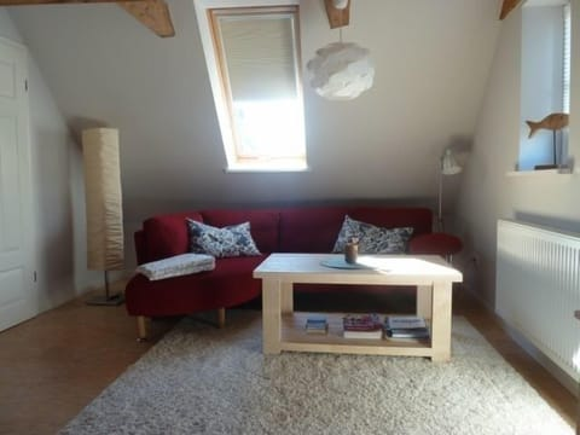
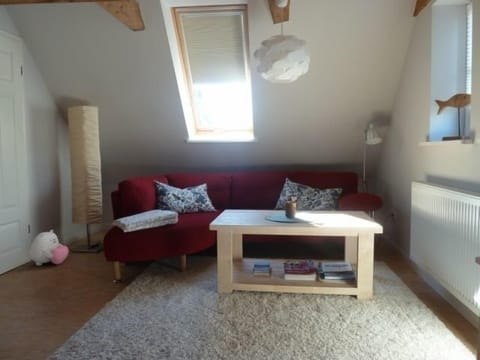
+ plush toy [28,229,70,266]
